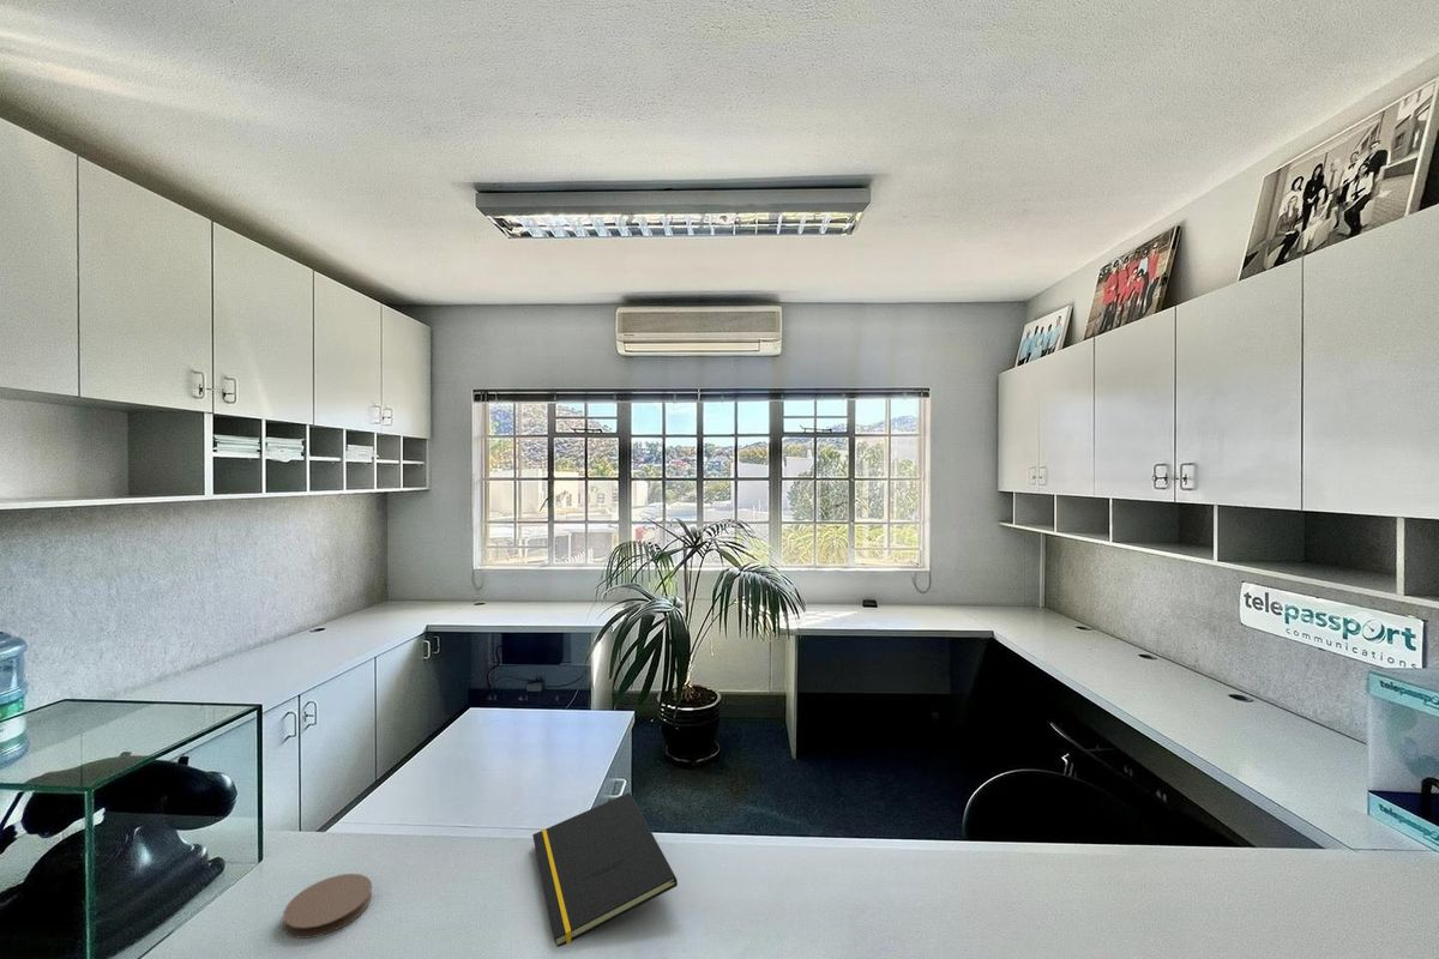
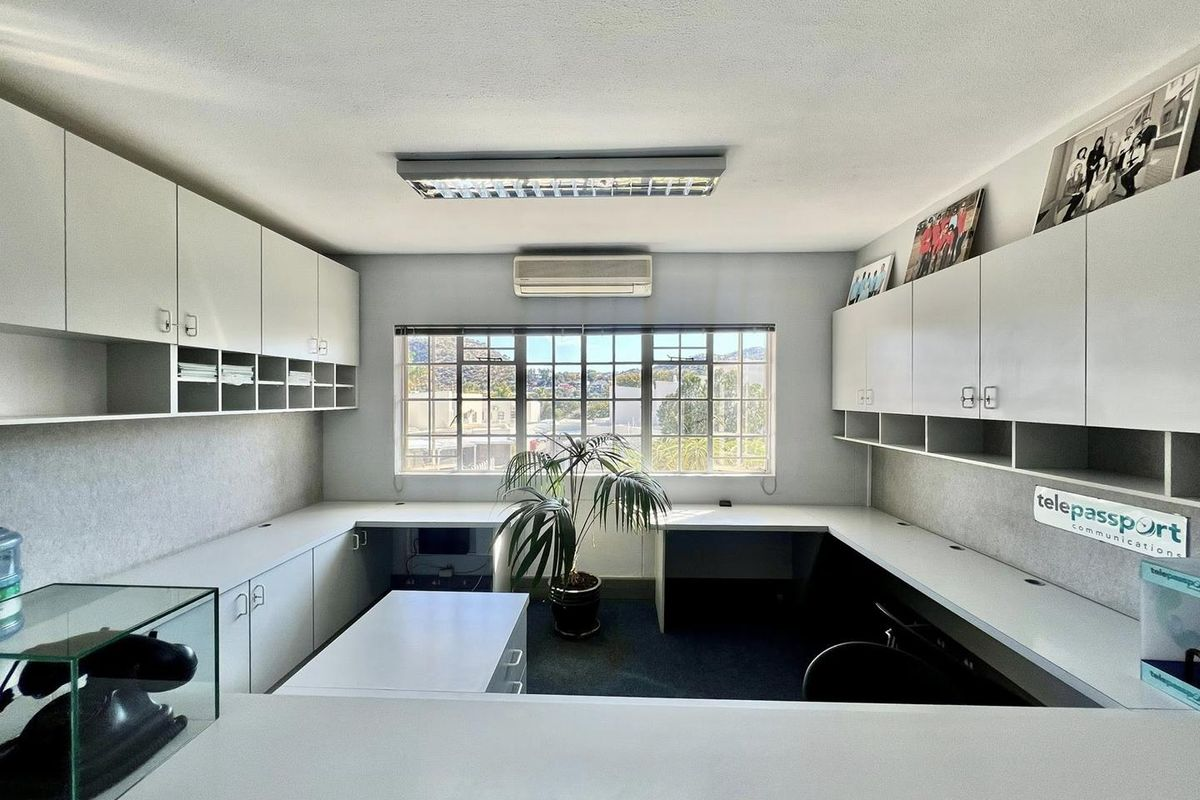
- coaster [282,873,373,940]
- notepad [531,791,679,948]
